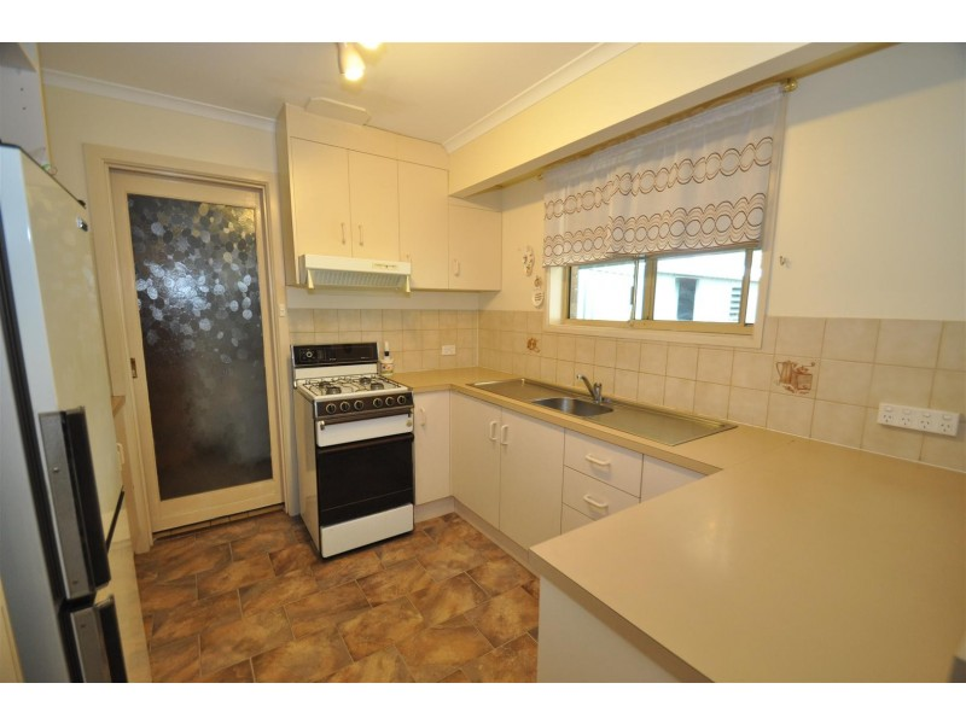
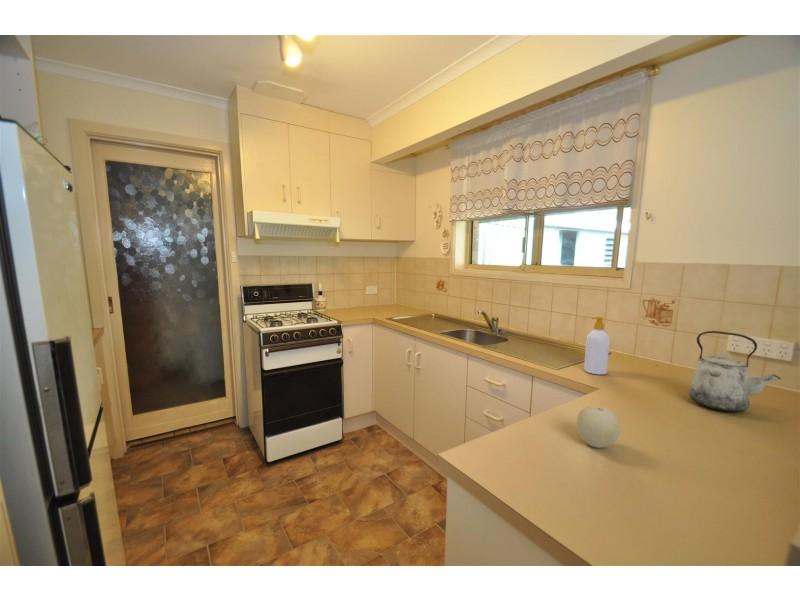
+ kettle [688,330,782,413]
+ fruit [576,406,621,449]
+ soap bottle [583,316,611,376]
